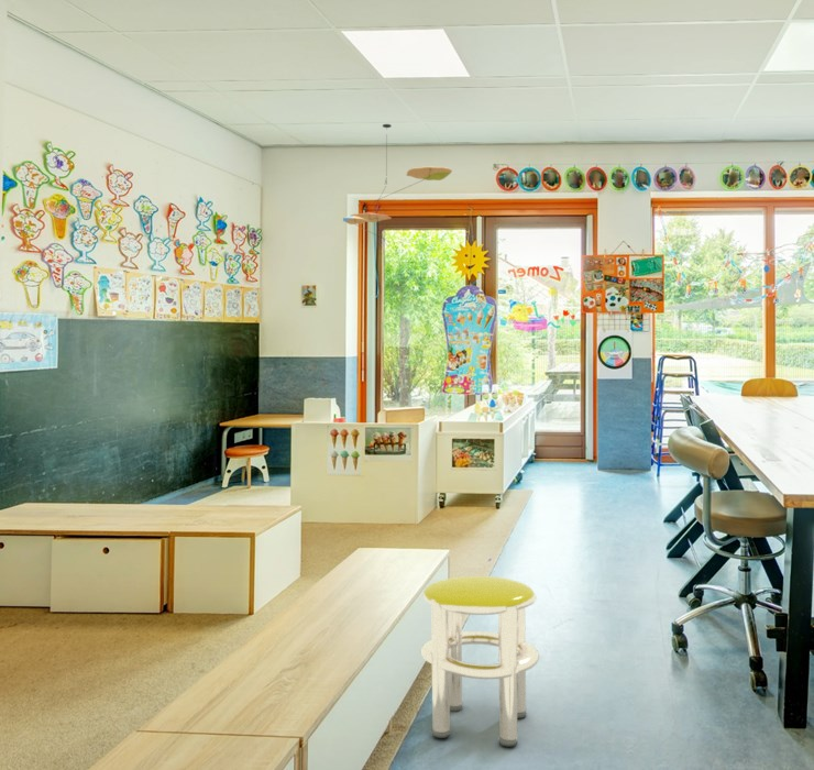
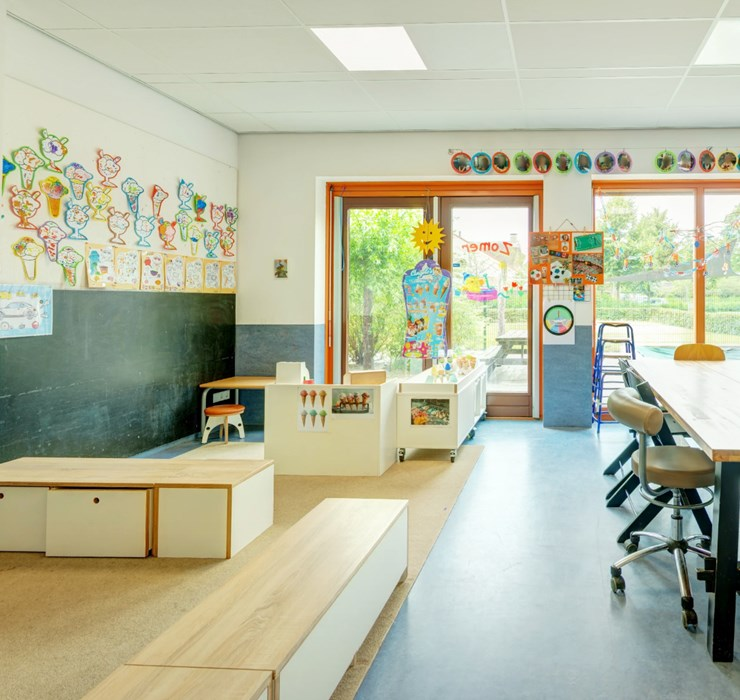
- ceiling mobile [342,123,453,248]
- stool [420,575,540,748]
